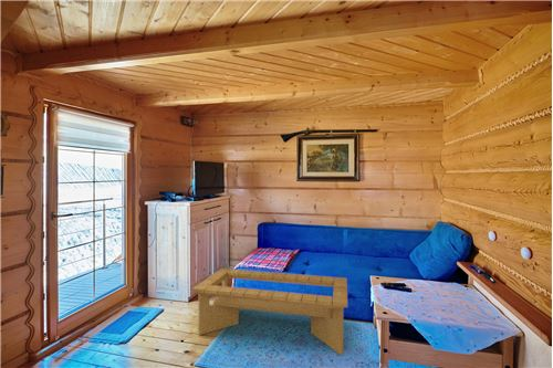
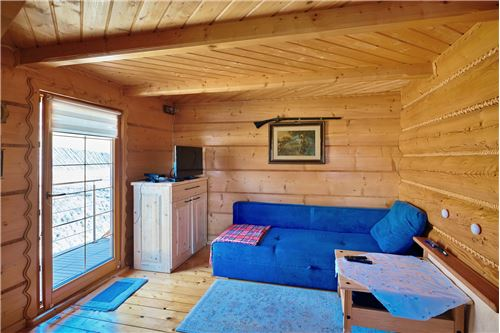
- coffee table [191,267,348,356]
